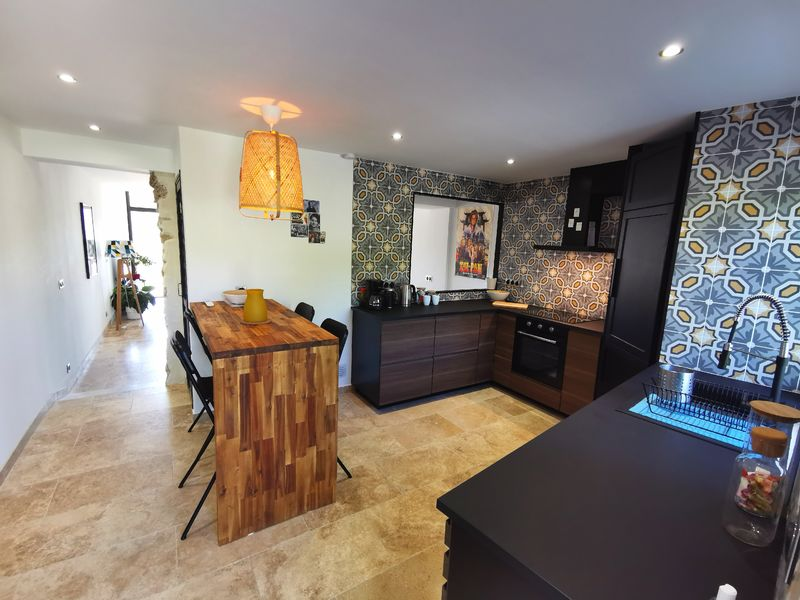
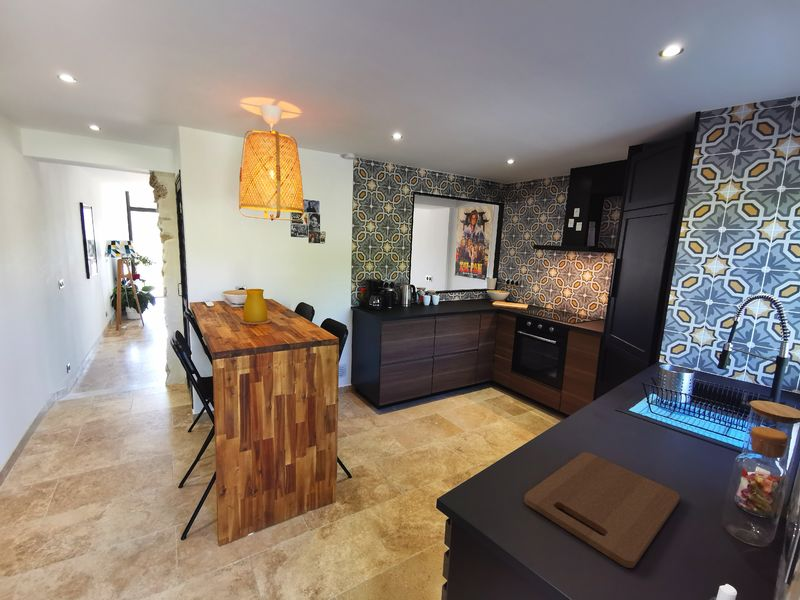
+ cutting board [523,451,681,569]
